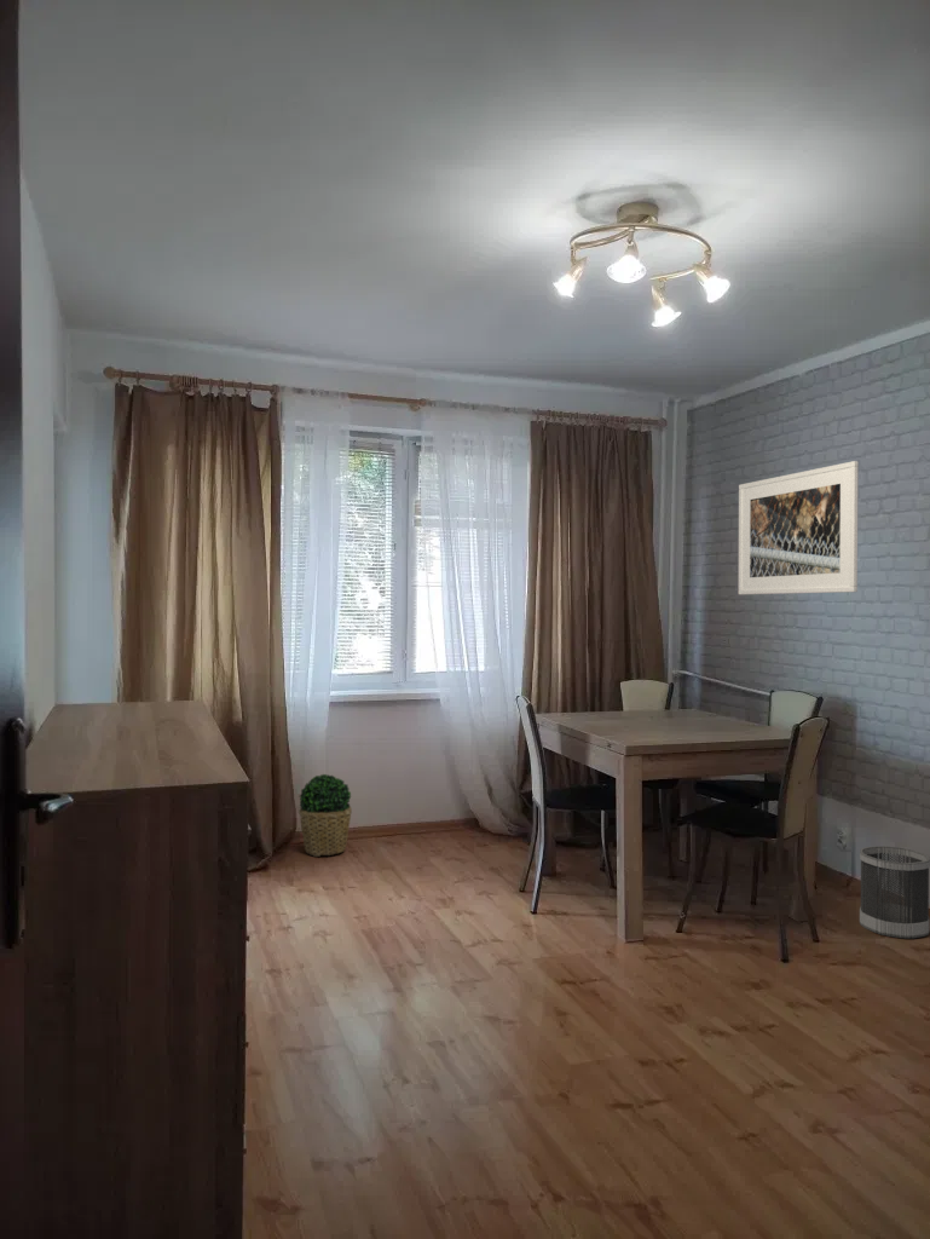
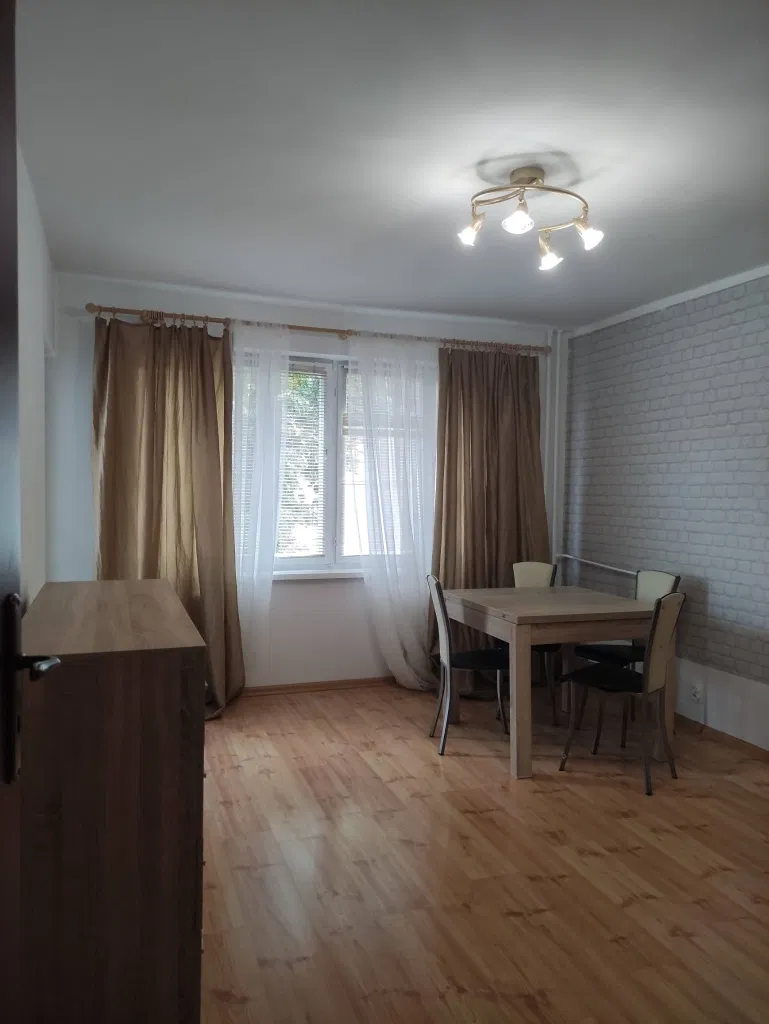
- wastebasket [859,845,930,940]
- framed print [738,460,860,595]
- potted plant [298,773,353,858]
